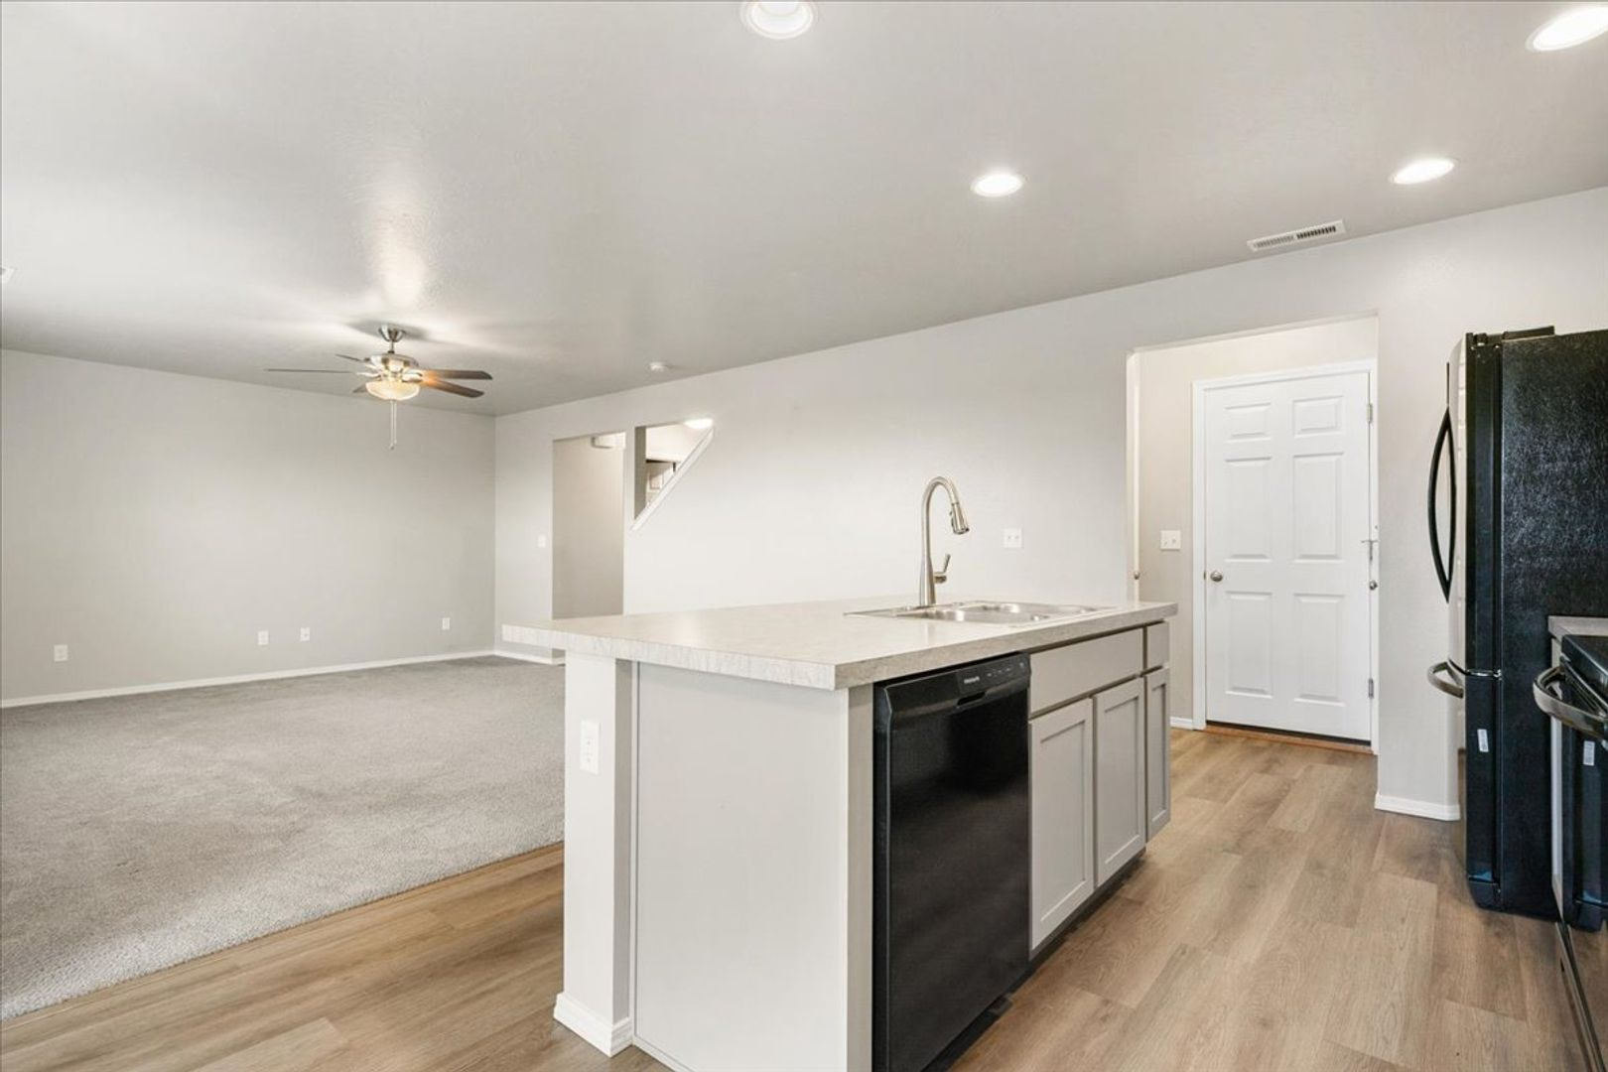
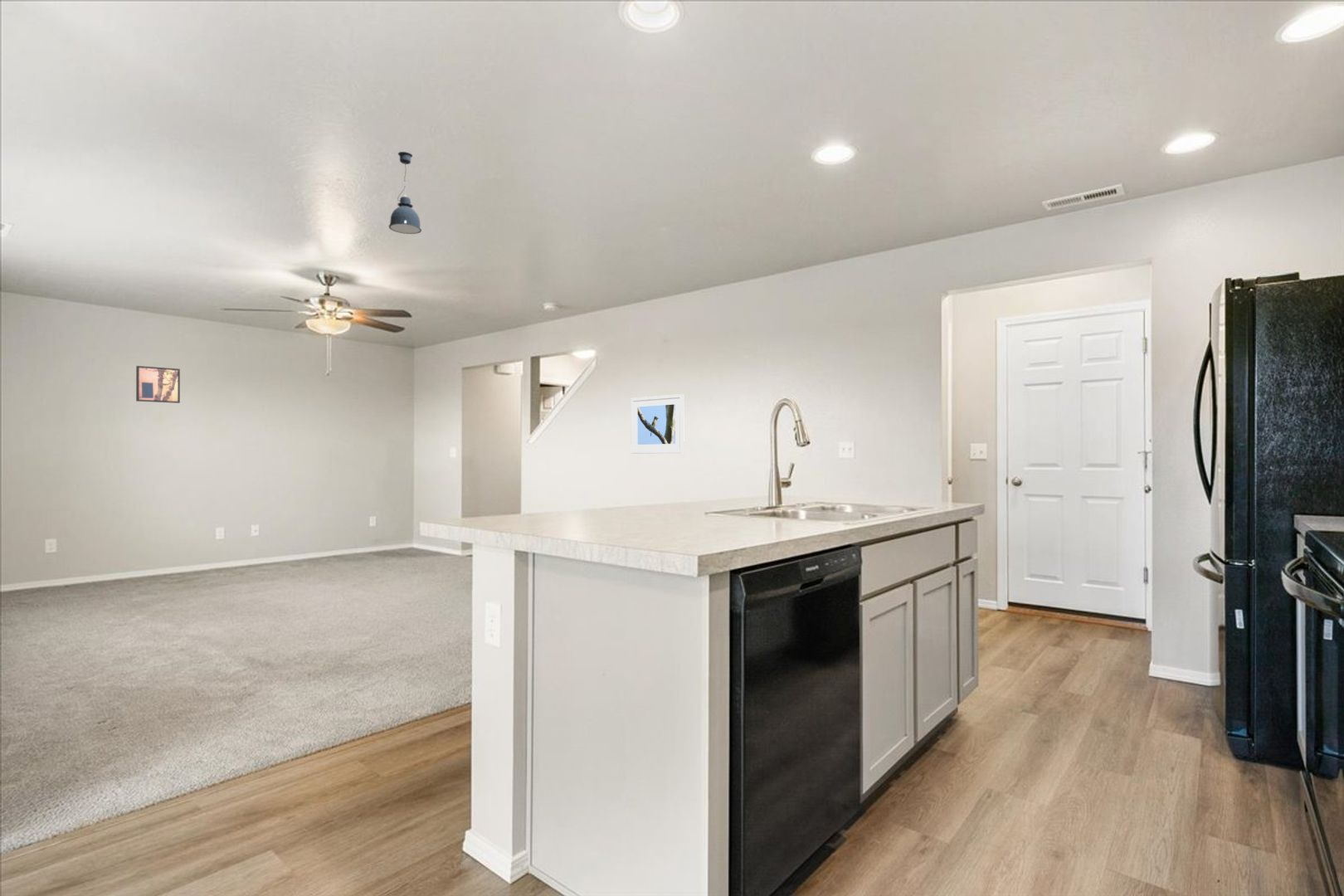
+ pendant light [388,151,422,235]
+ wall art [135,365,181,404]
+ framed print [630,393,685,455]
